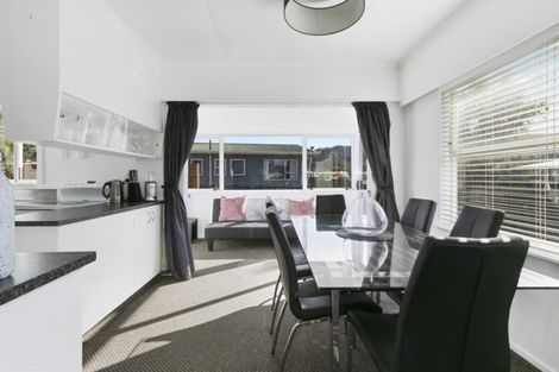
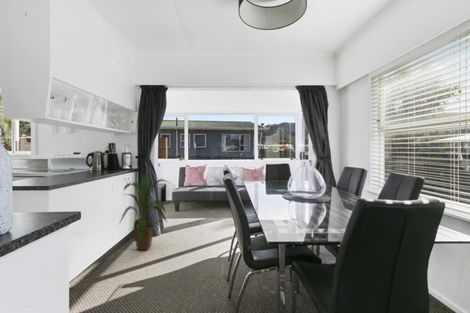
+ house plant [118,171,173,251]
